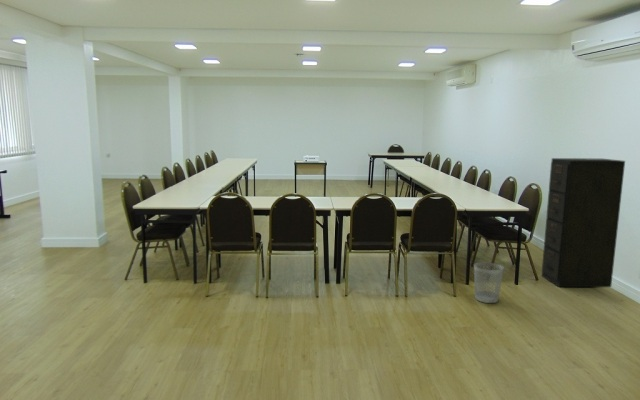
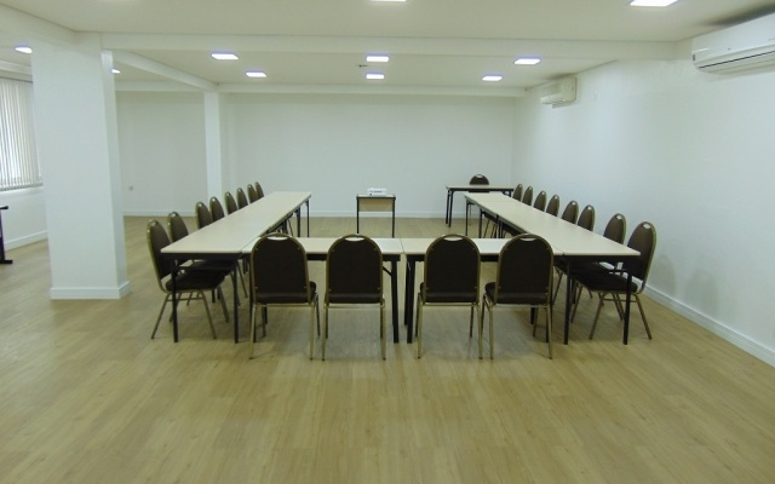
- wastebasket [473,261,504,304]
- filing cabinet [541,157,626,288]
